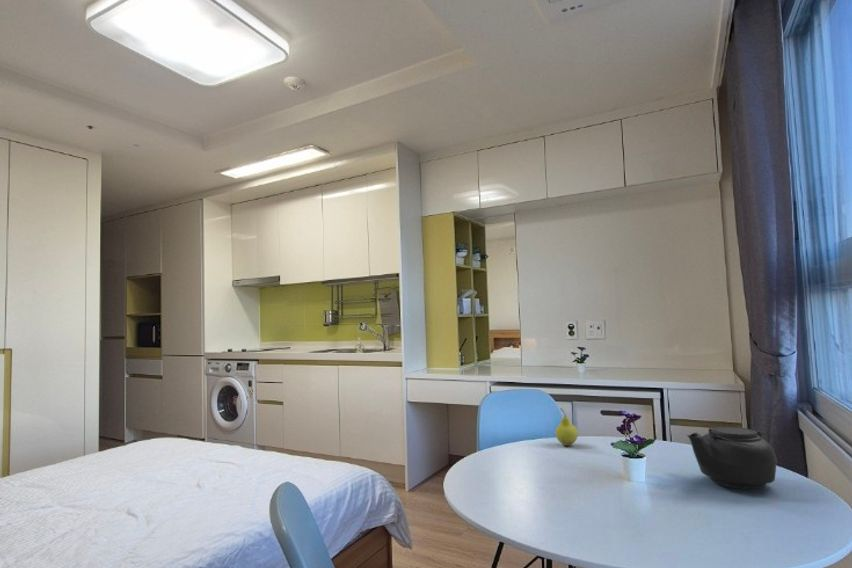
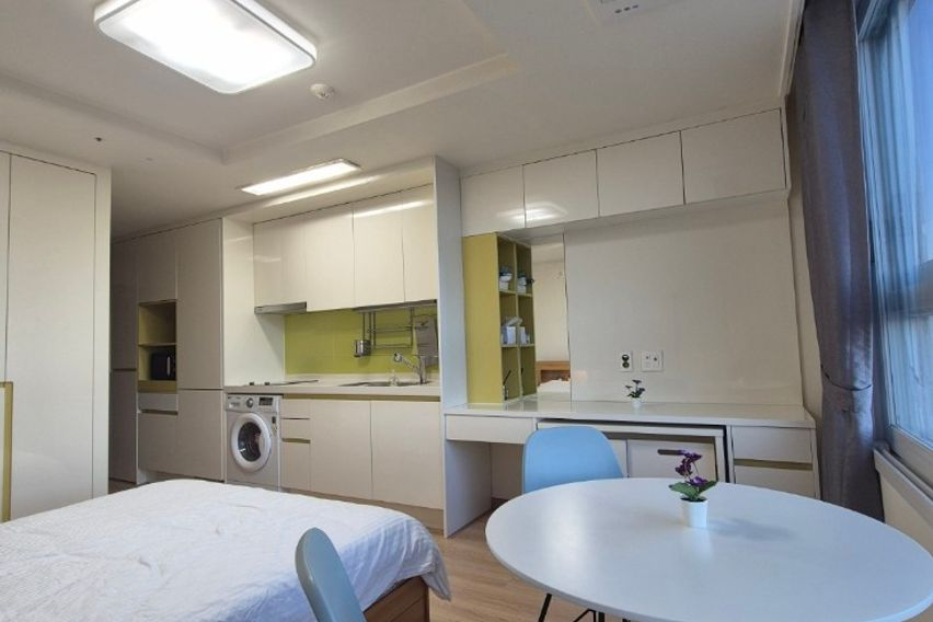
- teapot [686,426,781,491]
- fruit [555,407,579,447]
